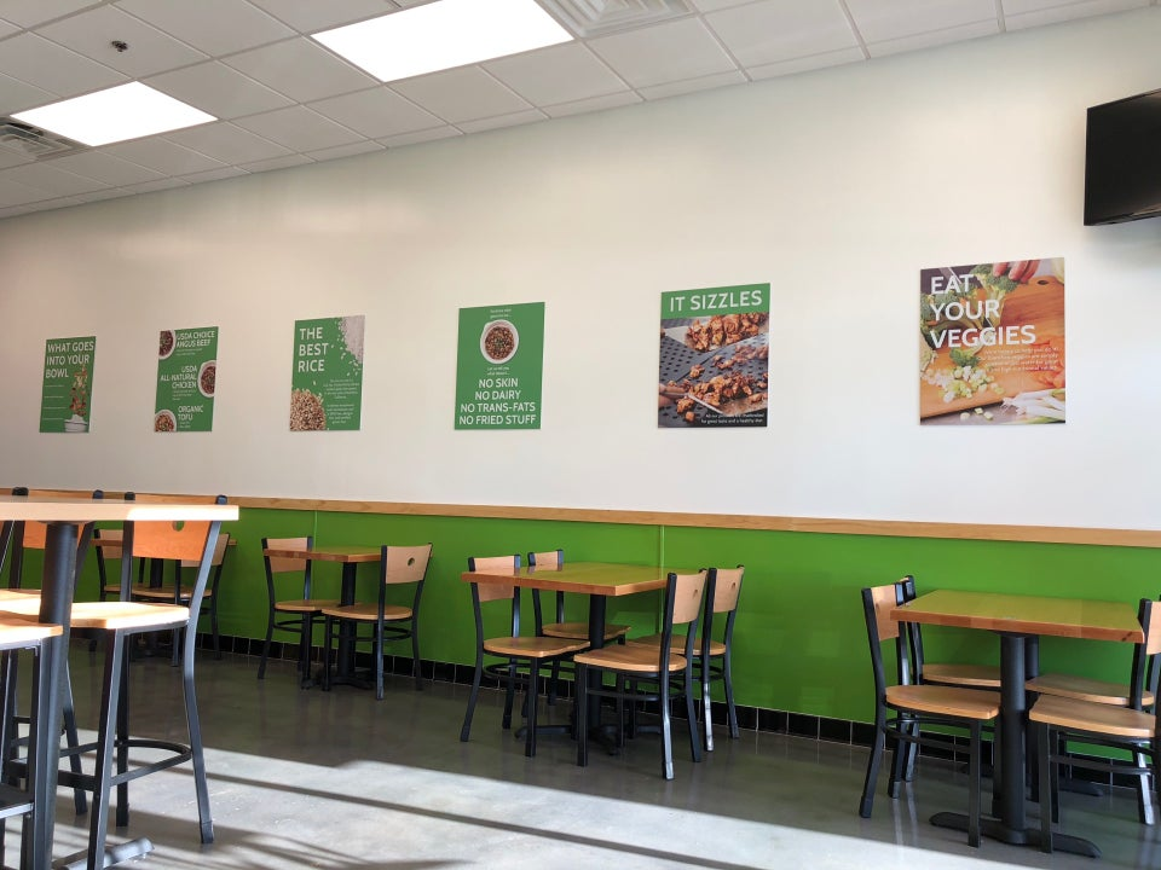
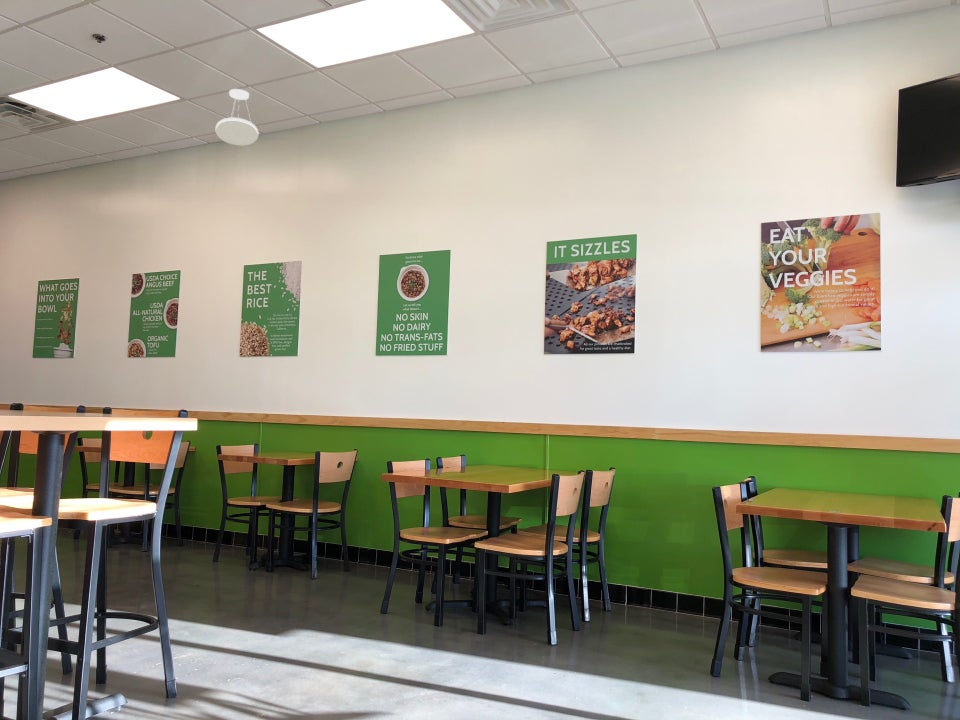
+ pendant light [215,88,259,146]
